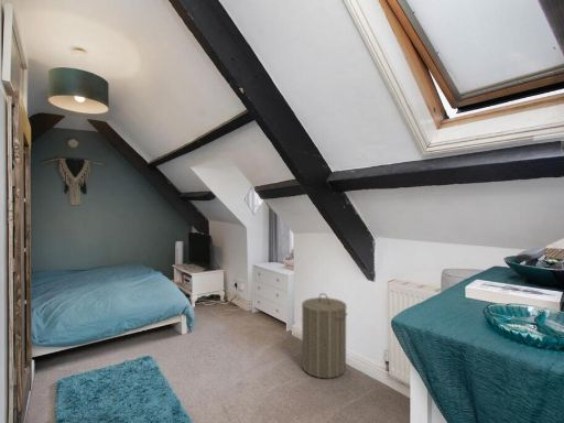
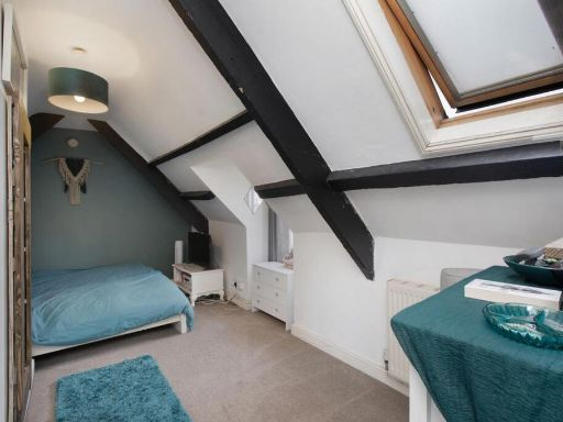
- laundry hamper [301,292,348,379]
